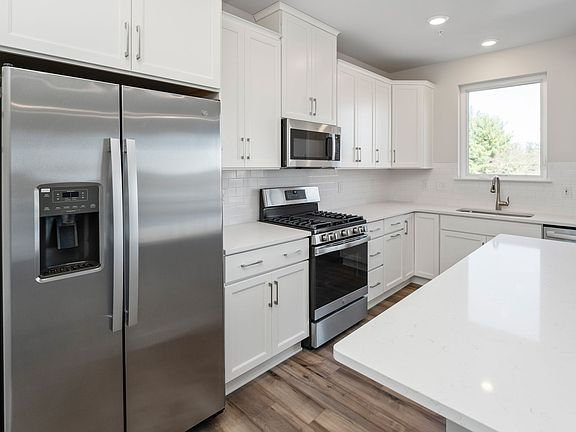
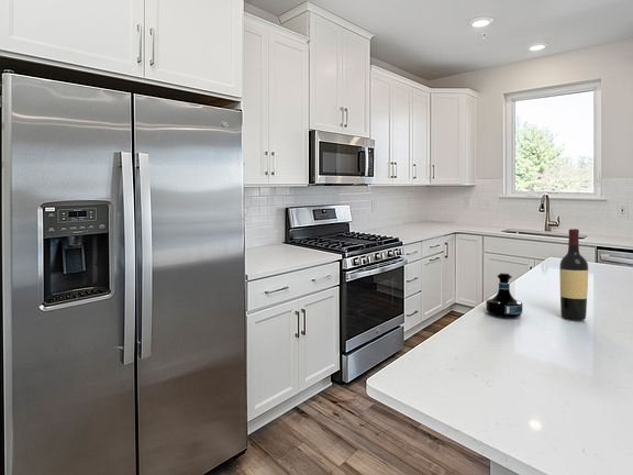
+ wine bottle [558,228,589,321]
+ tequila bottle [485,272,523,318]
